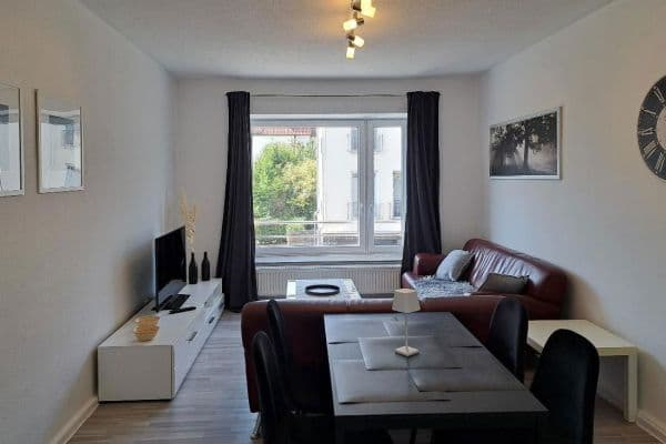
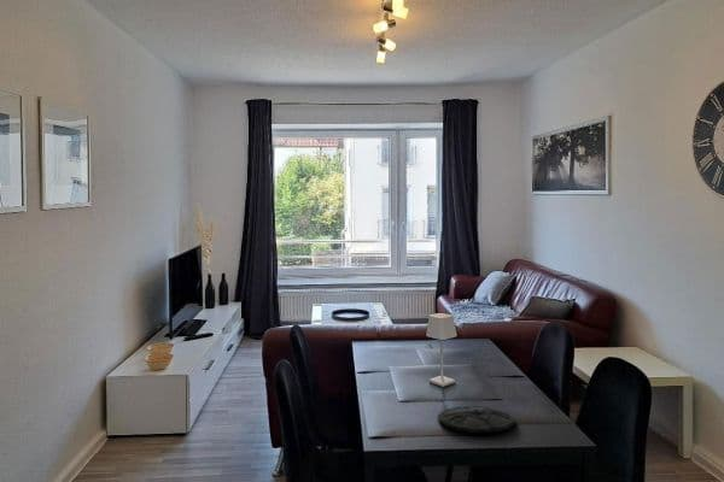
+ plate [437,405,516,434]
